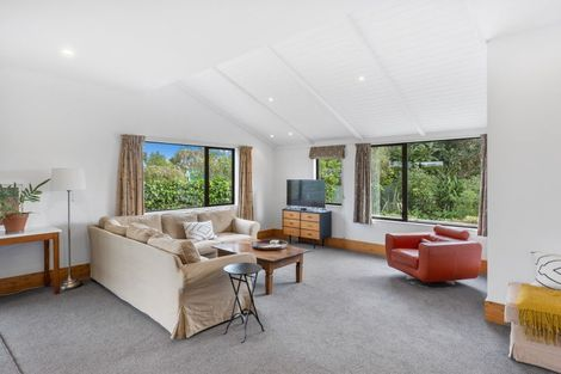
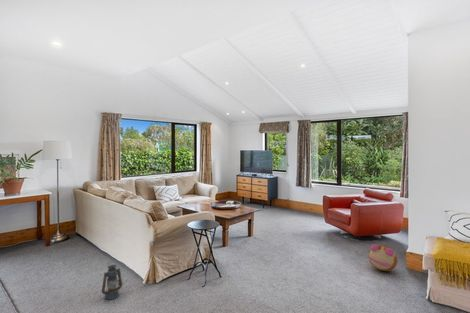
+ plush toy [367,243,398,272]
+ lantern [101,264,124,300]
